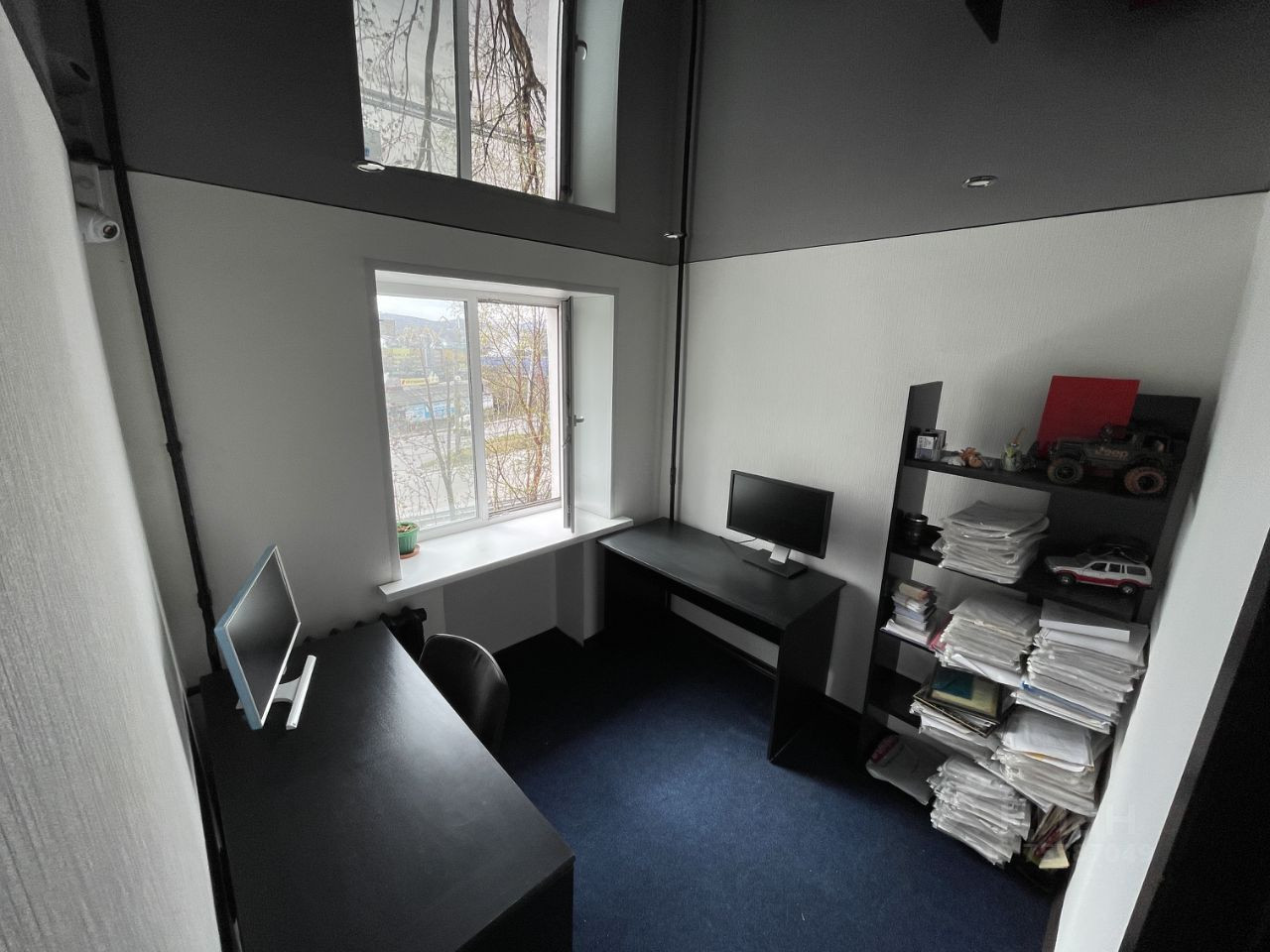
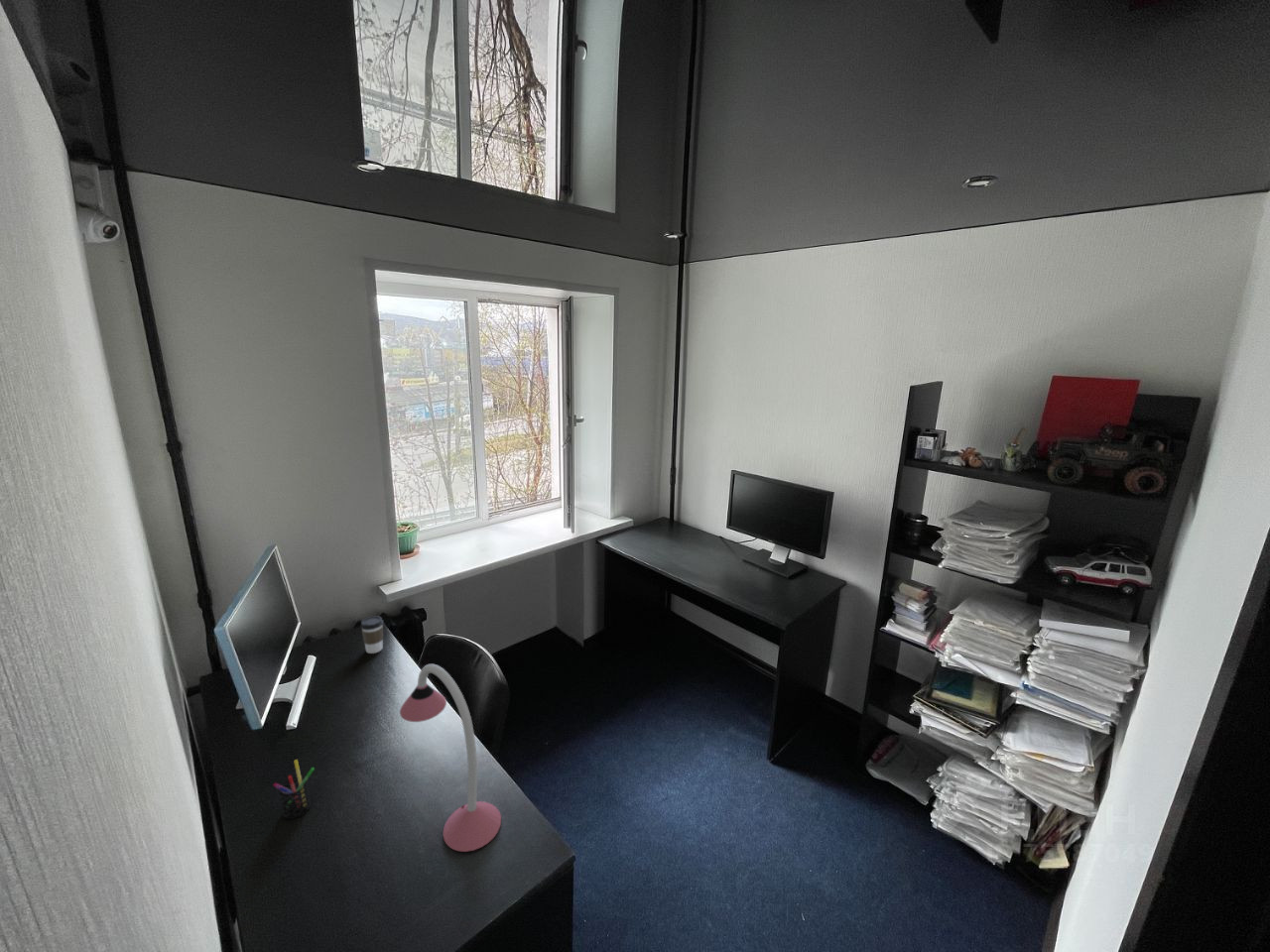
+ coffee cup [360,615,384,654]
+ desk lamp [399,663,502,853]
+ pen holder [273,759,316,820]
